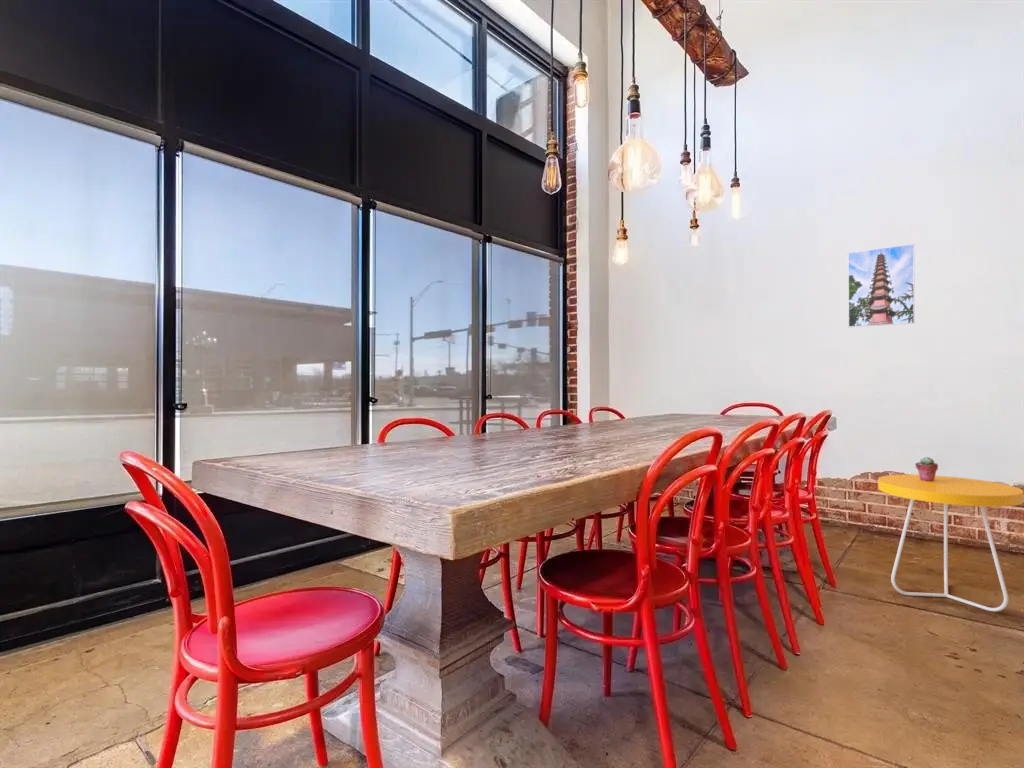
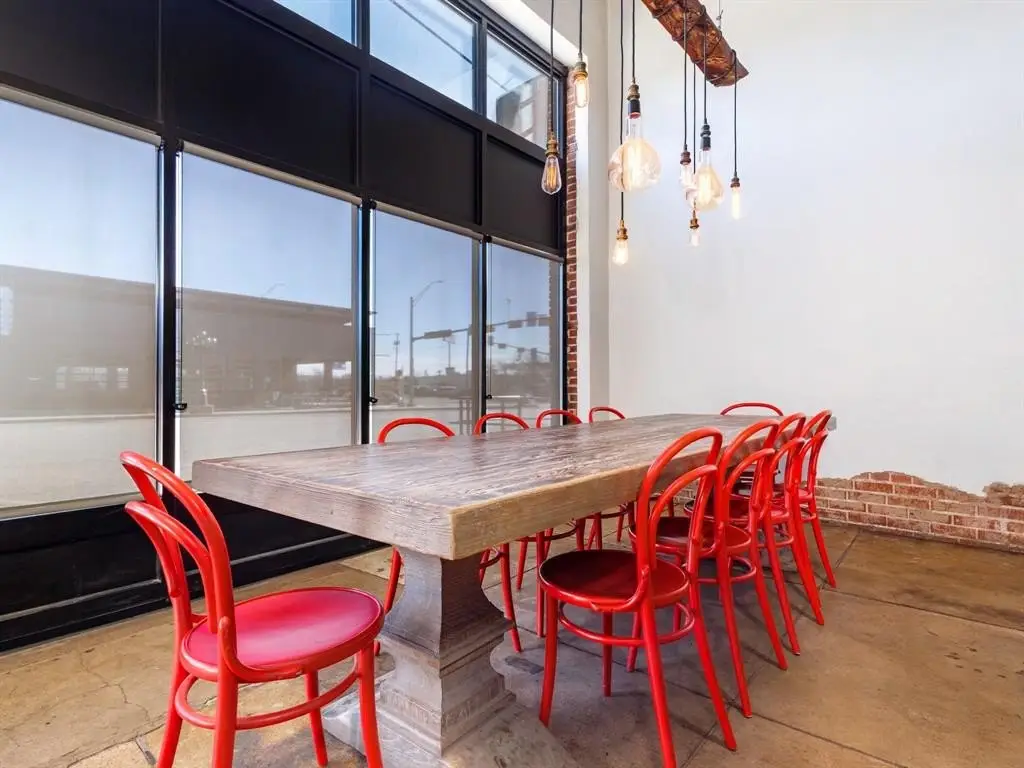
- potted succulent [914,456,939,481]
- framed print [847,243,916,328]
- side table [877,474,1024,613]
